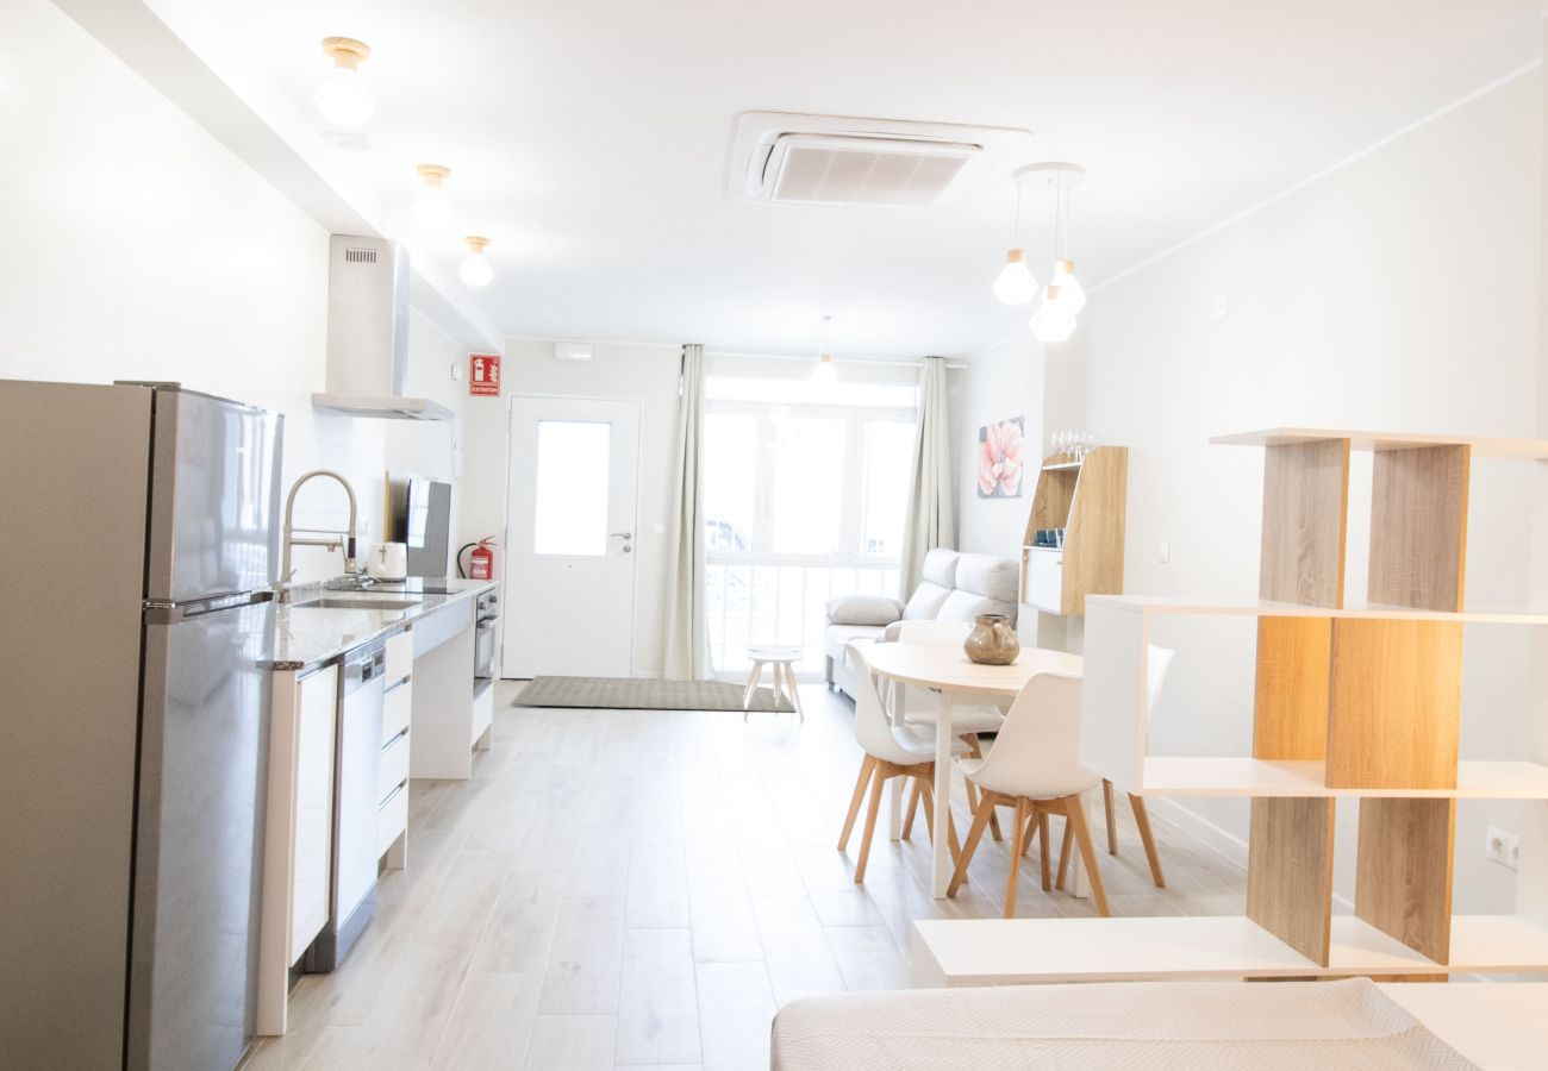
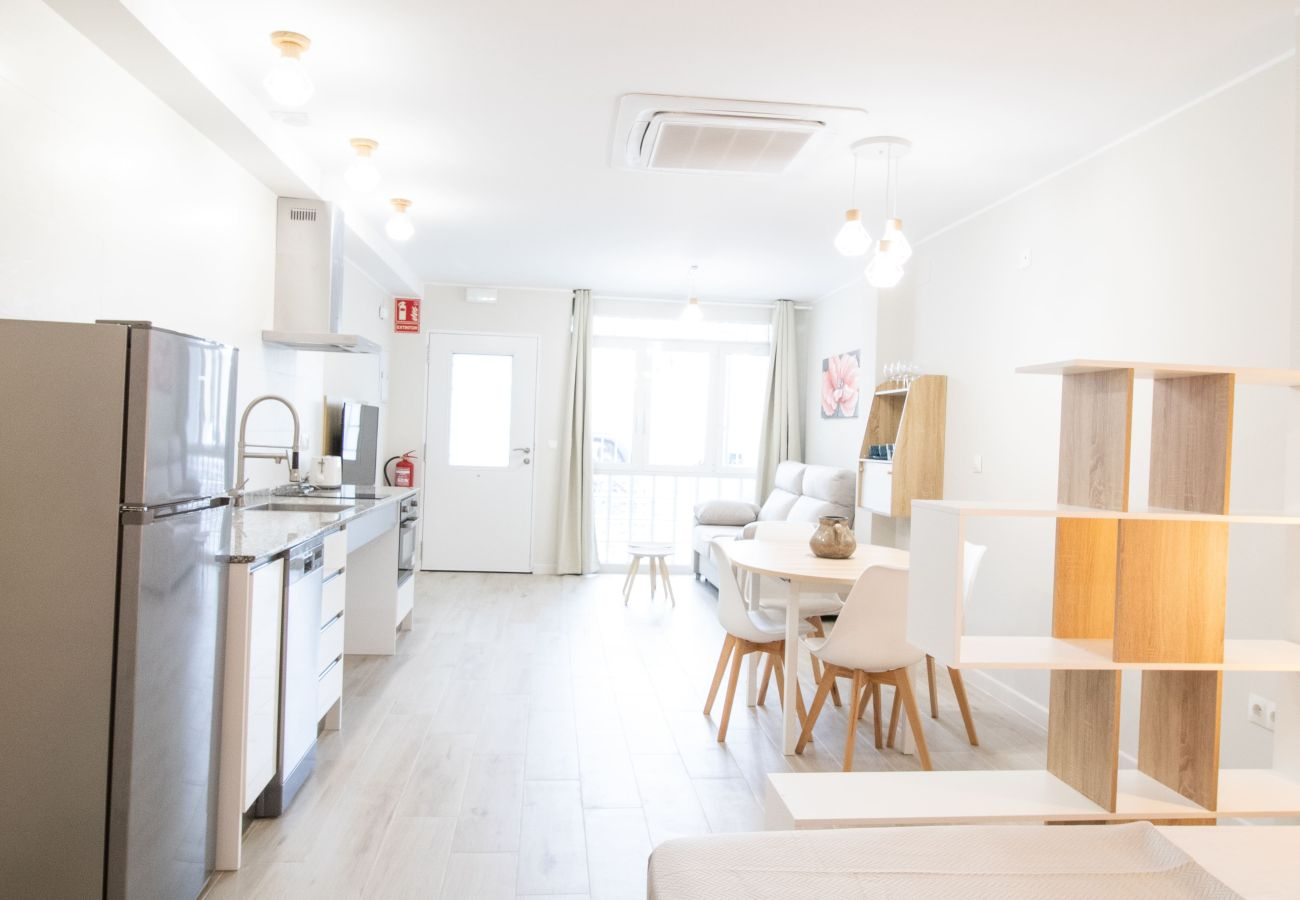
- rug [510,675,798,713]
